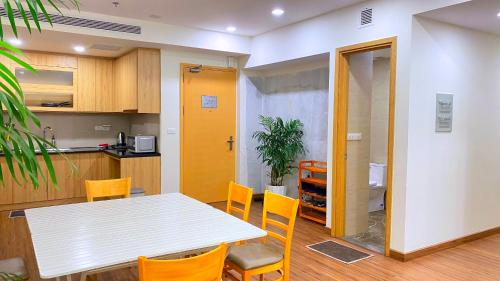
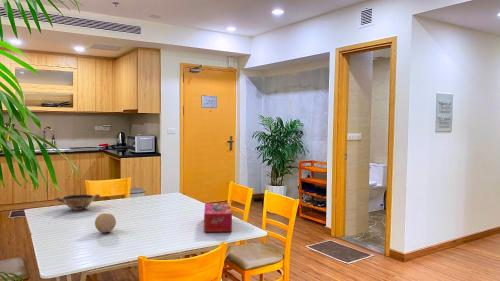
+ fruit [94,212,117,234]
+ bowl [55,193,101,211]
+ tissue box [203,202,233,233]
